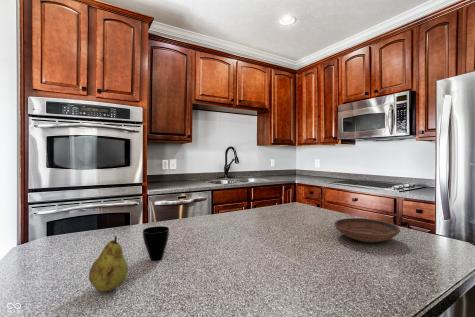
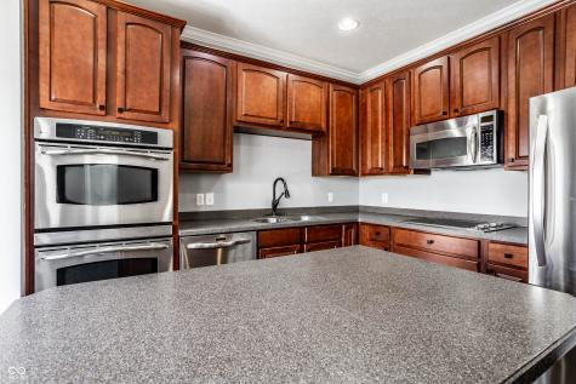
- cup [142,225,170,262]
- fruit [88,235,129,293]
- bowl [333,217,401,243]
